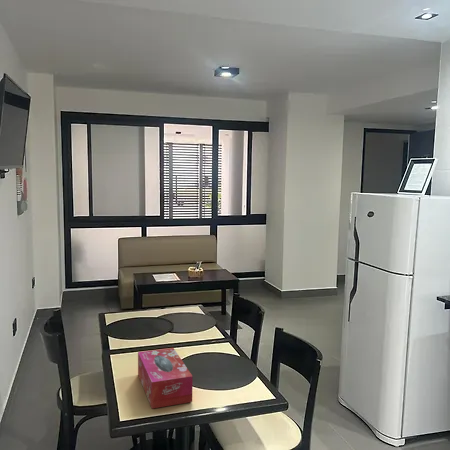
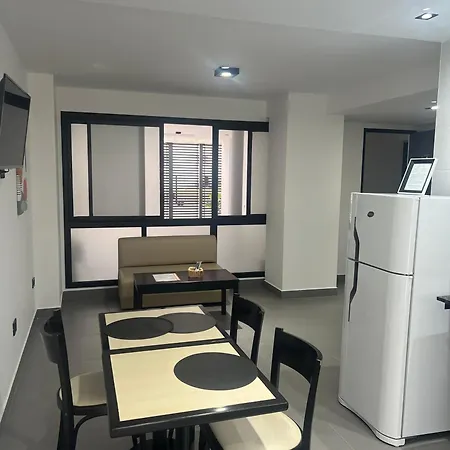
- tissue box [137,347,194,409]
